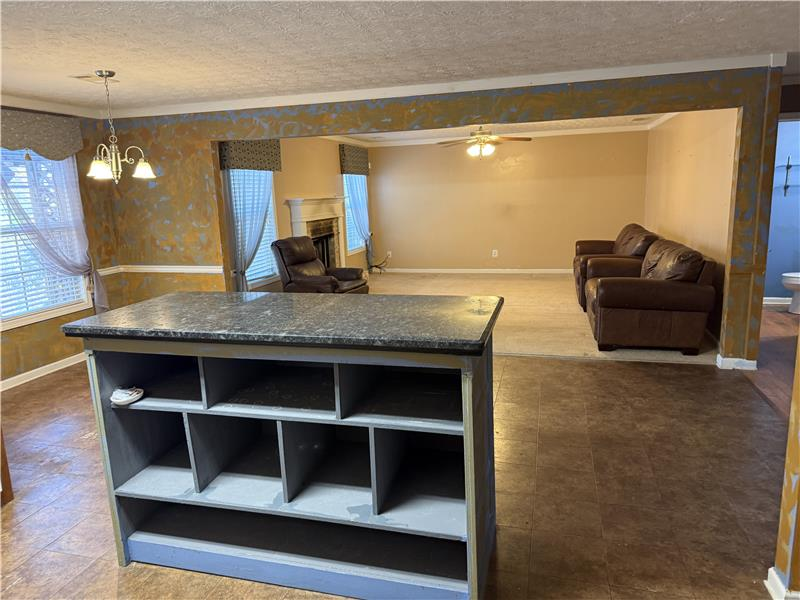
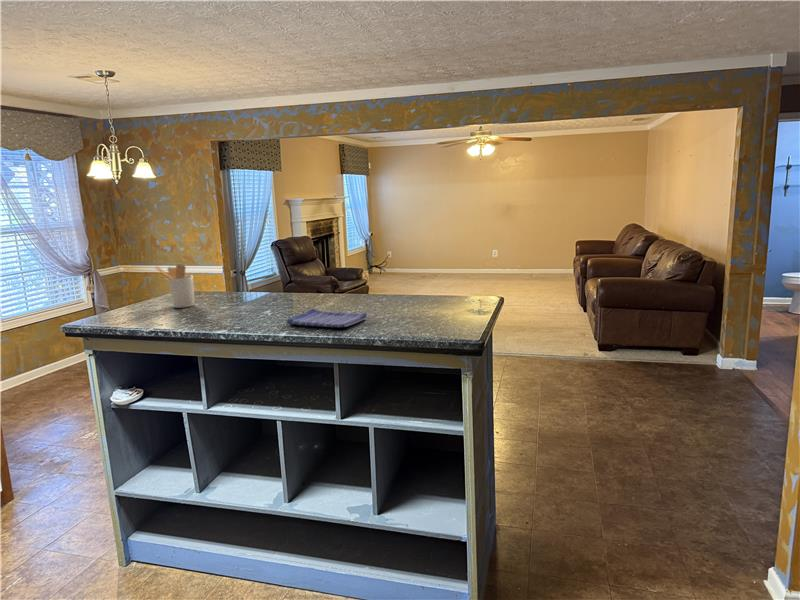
+ utensil holder [154,263,195,309]
+ dish towel [285,308,368,328]
